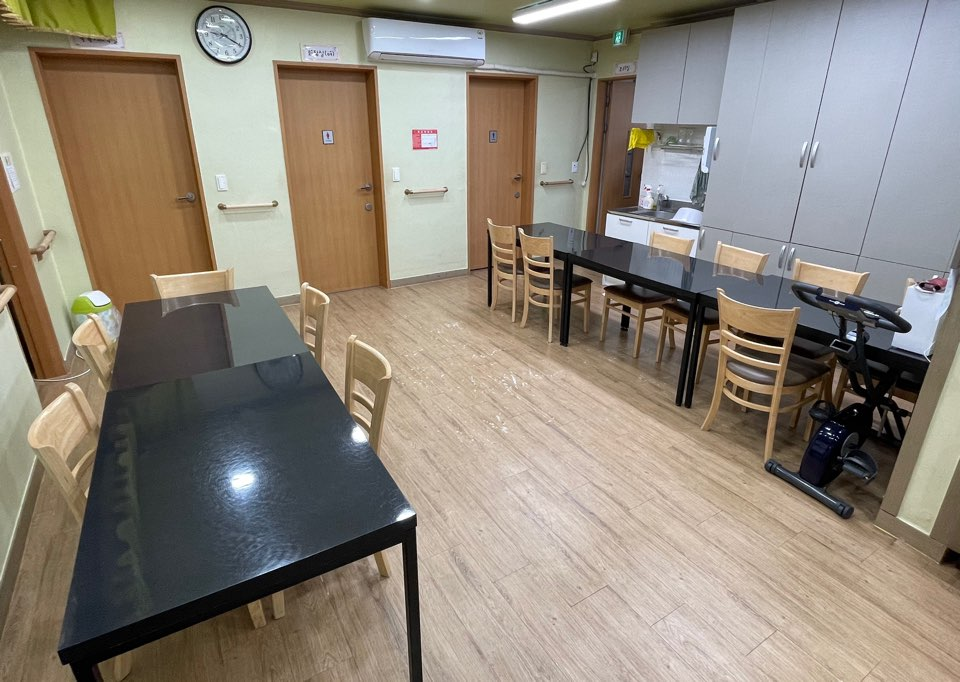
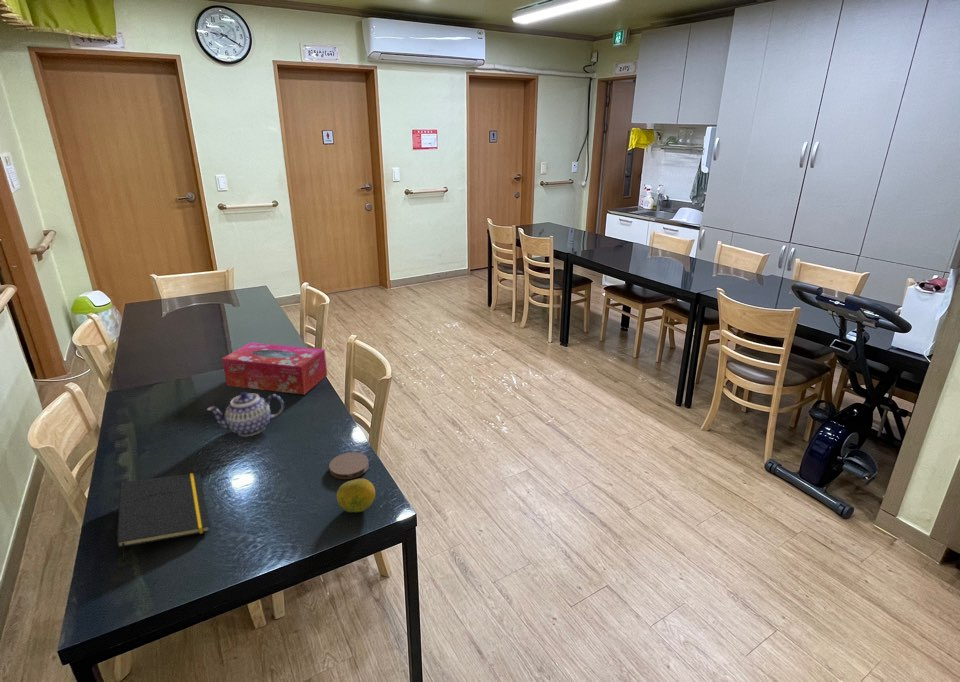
+ tissue box [221,342,328,395]
+ coaster [328,451,370,480]
+ fruit [336,478,376,513]
+ notepad [116,472,211,563]
+ teapot [206,391,285,437]
